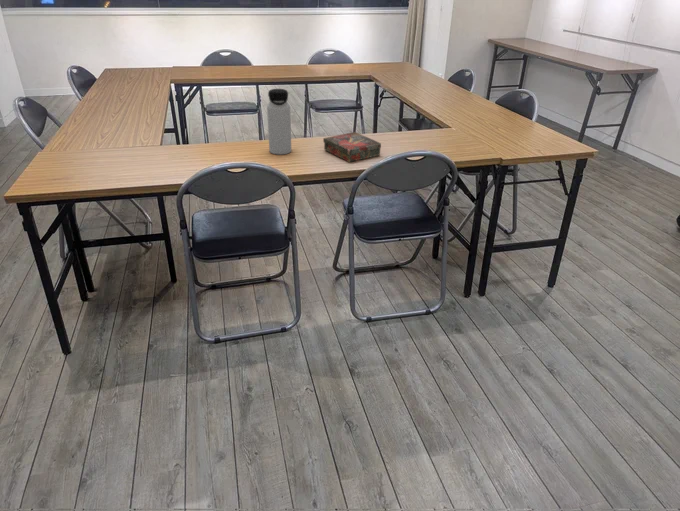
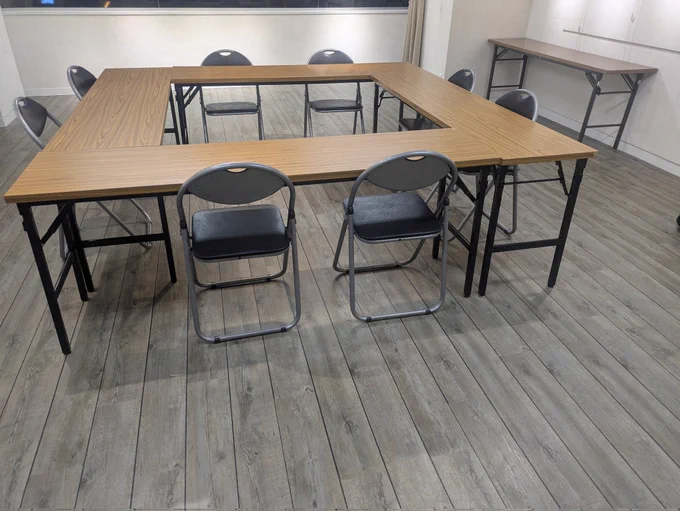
- book [322,131,382,163]
- water bottle [266,88,292,155]
